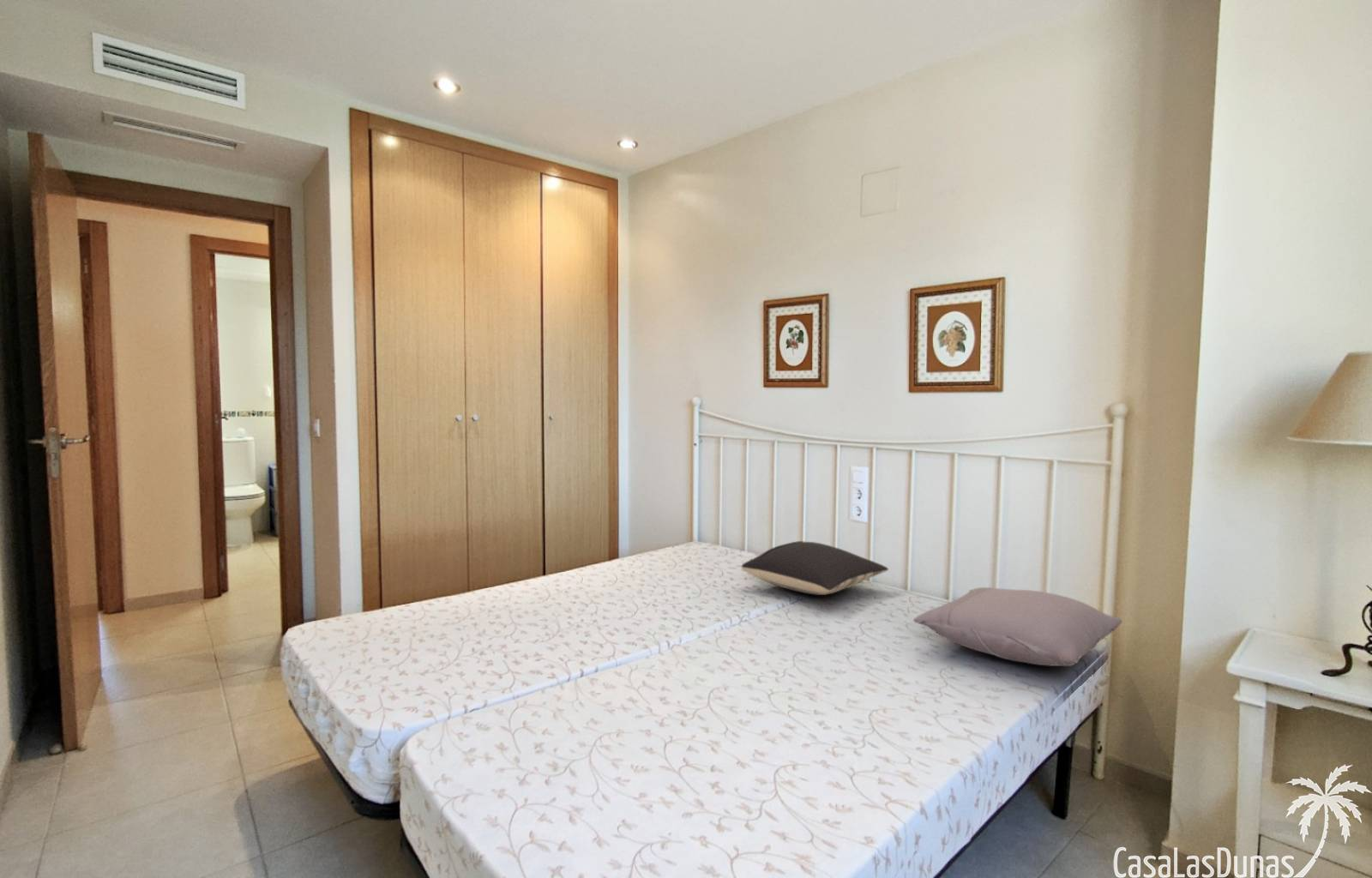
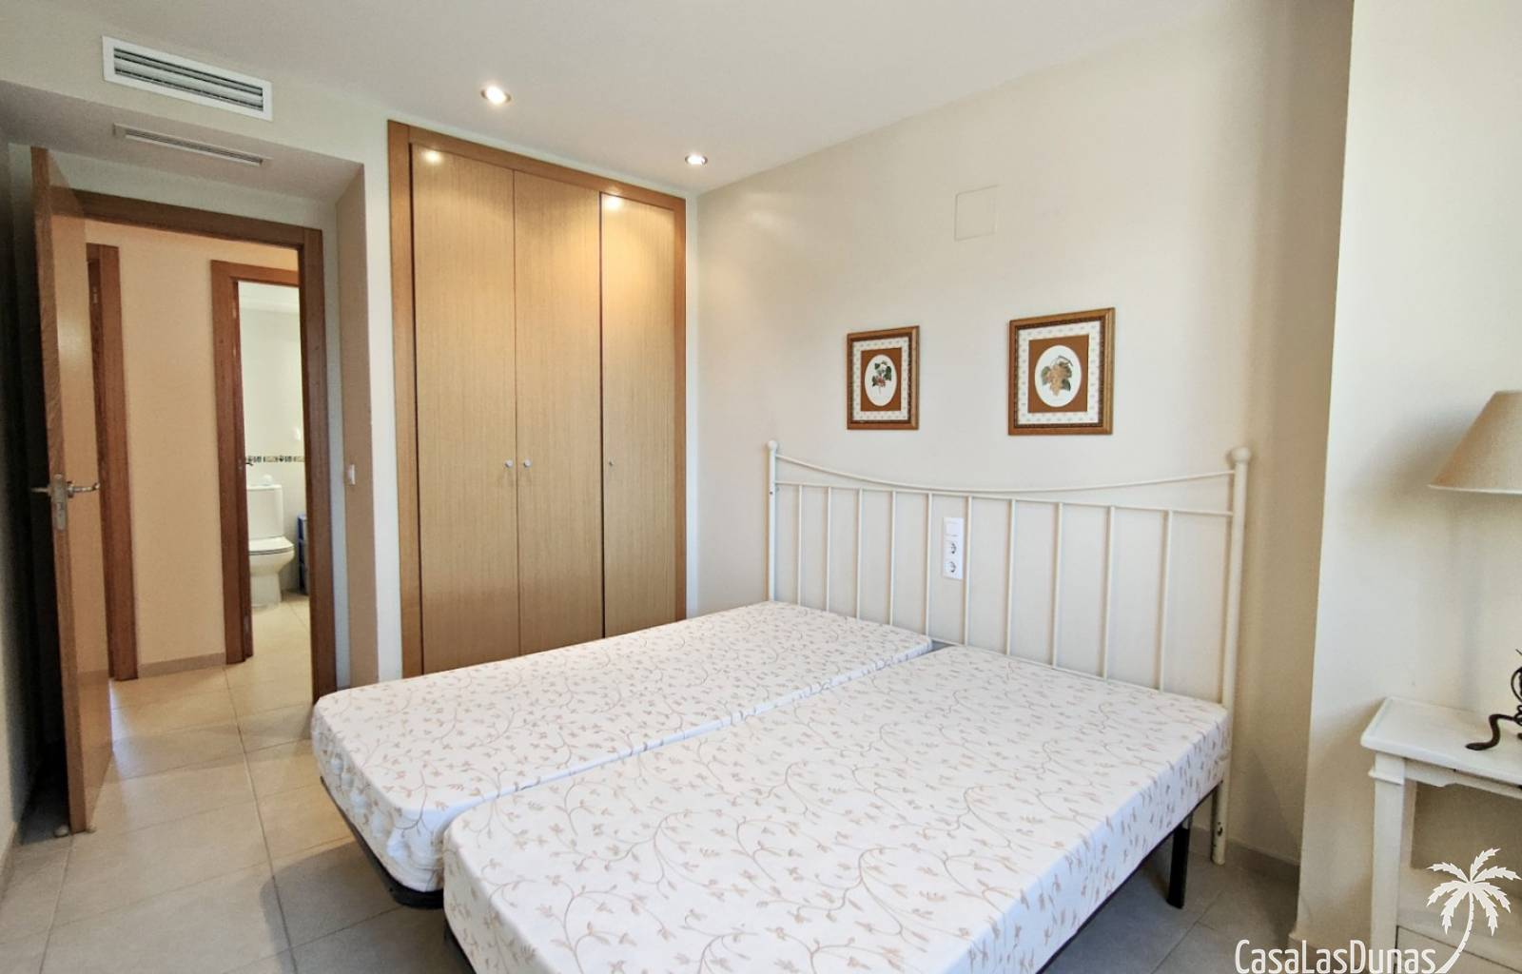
- pillow [741,540,889,596]
- pillow [912,586,1123,667]
